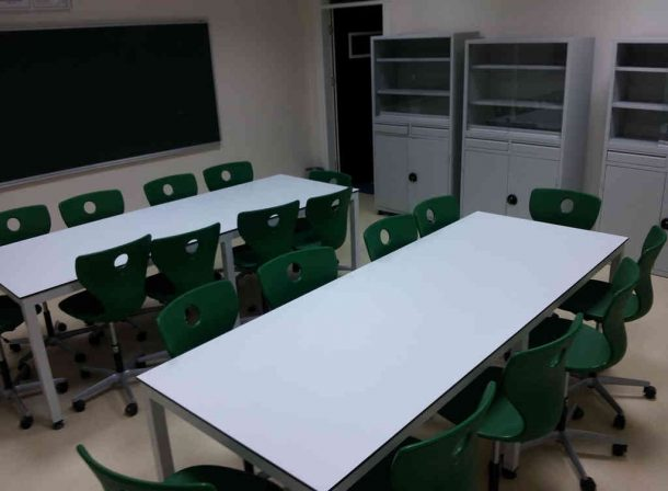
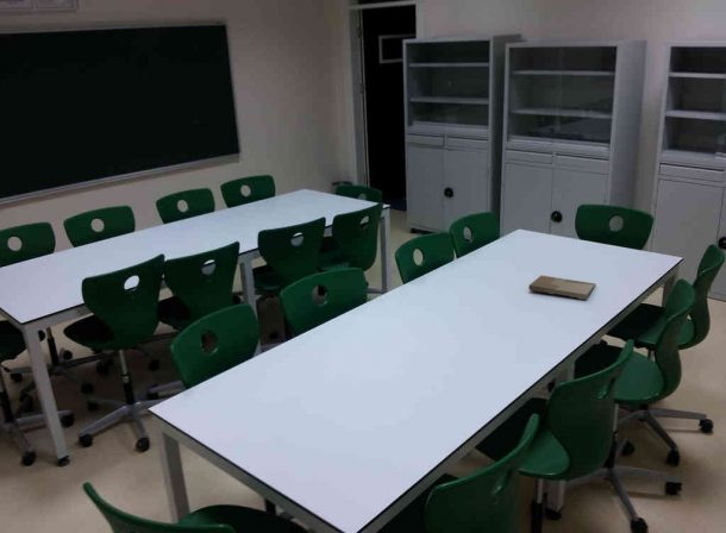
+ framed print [527,275,596,301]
